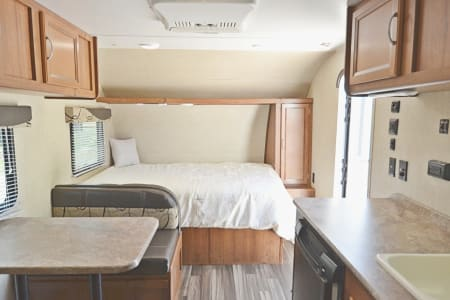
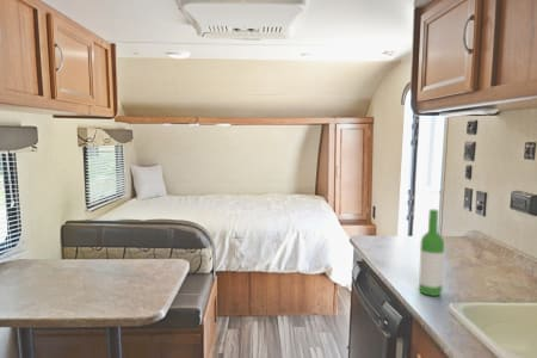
+ wine bottle [418,208,445,297]
